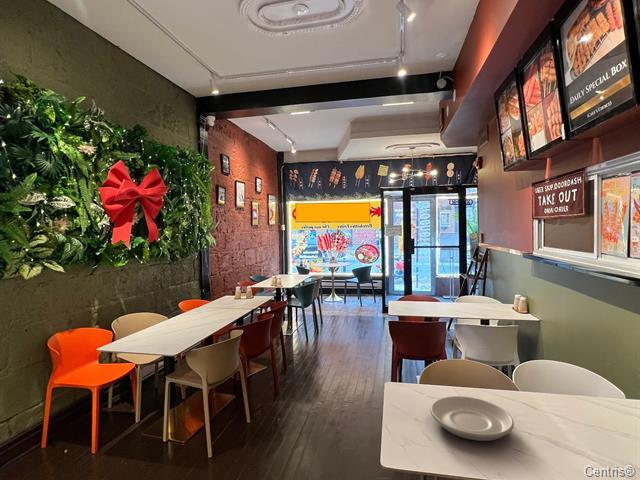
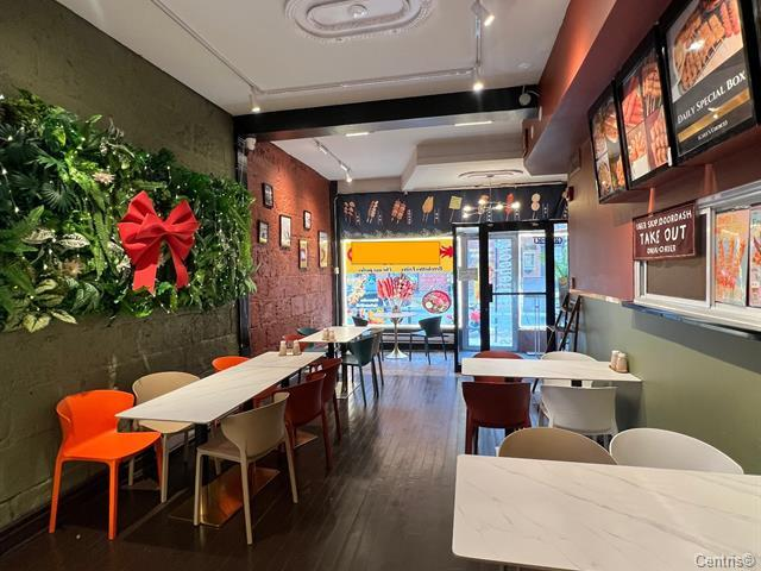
- plate [430,395,515,442]
